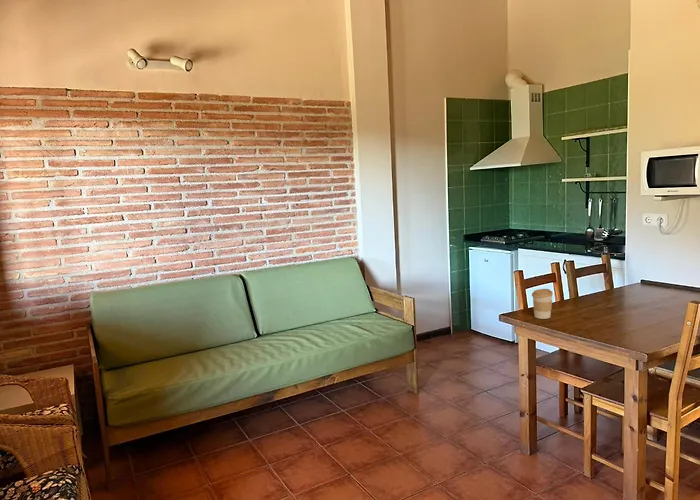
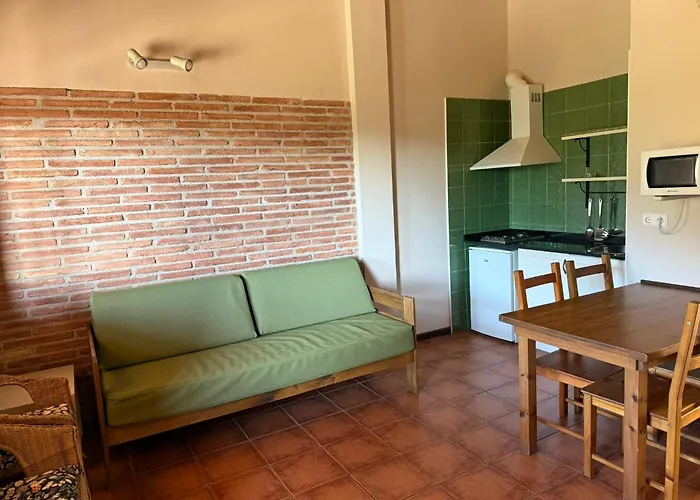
- coffee cup [531,288,554,320]
